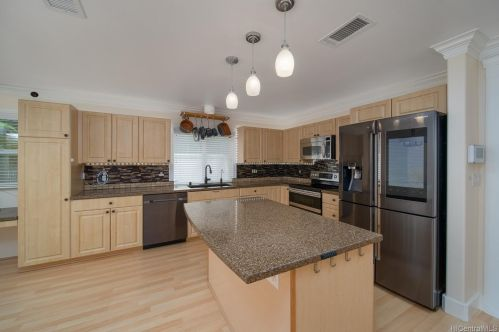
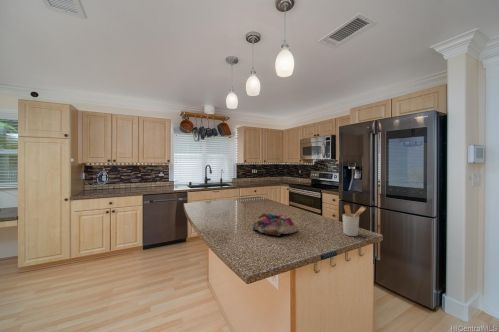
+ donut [252,212,298,237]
+ utensil holder [342,204,367,237]
